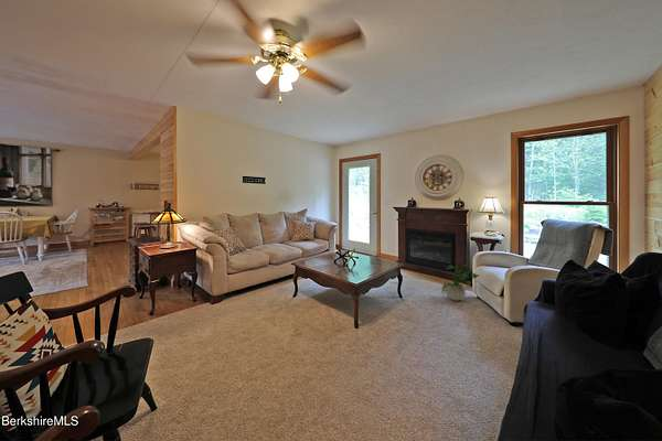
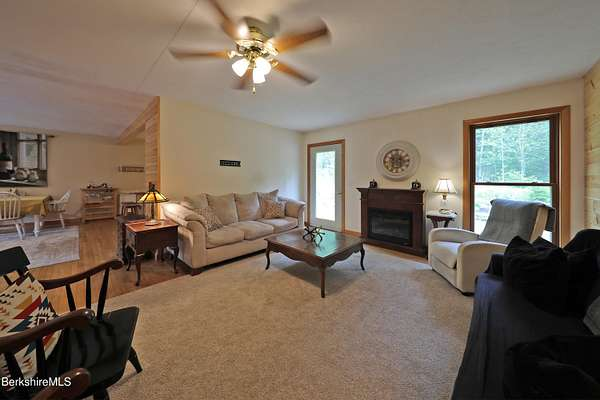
- potted plant [441,254,480,302]
